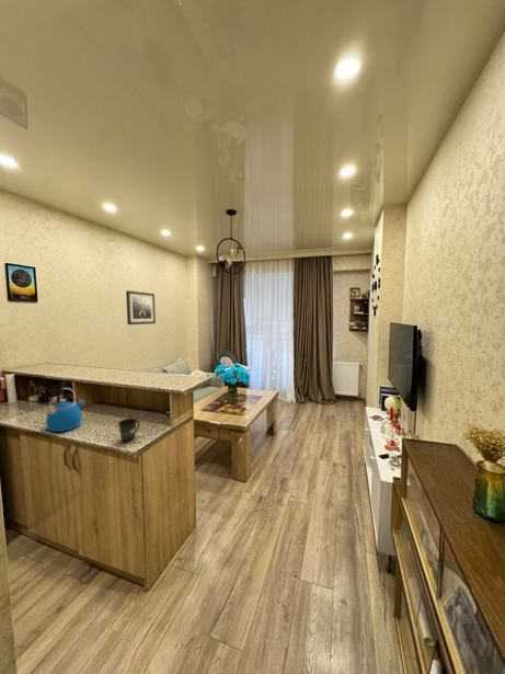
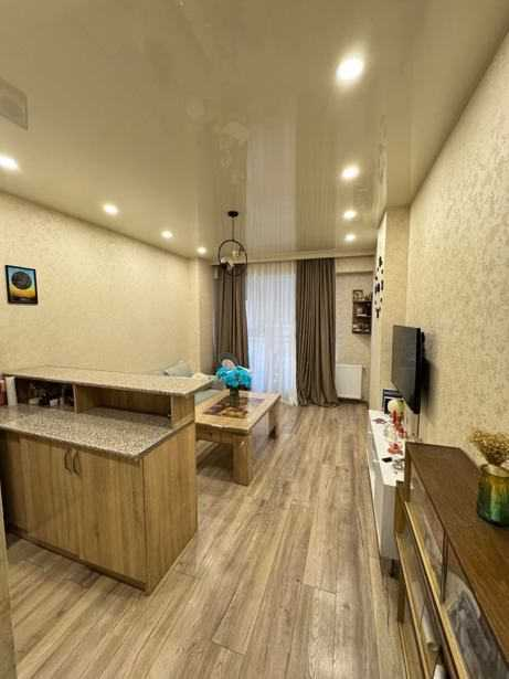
- wall art [125,289,157,325]
- mug [117,418,140,442]
- kettle [45,387,85,433]
